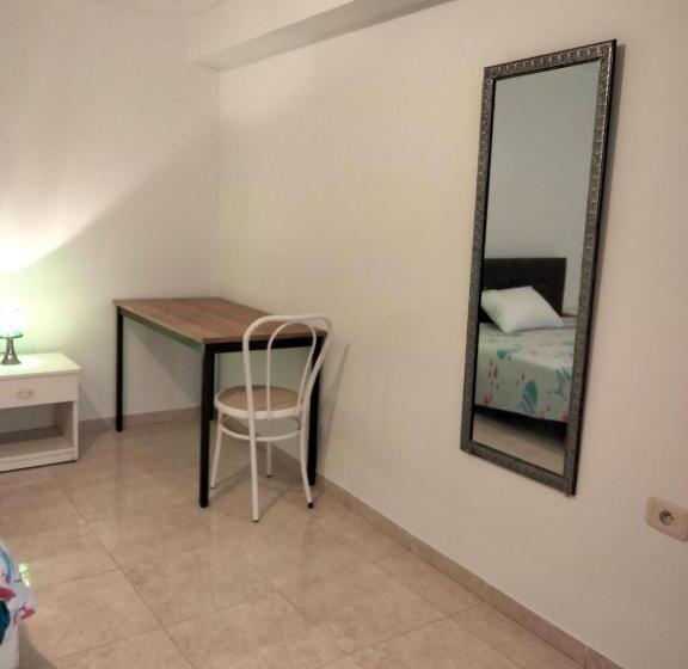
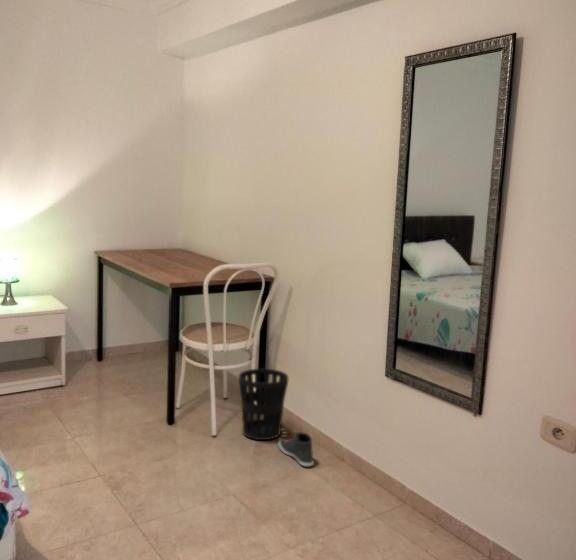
+ sneaker [278,431,315,467]
+ wastebasket [238,368,290,441]
